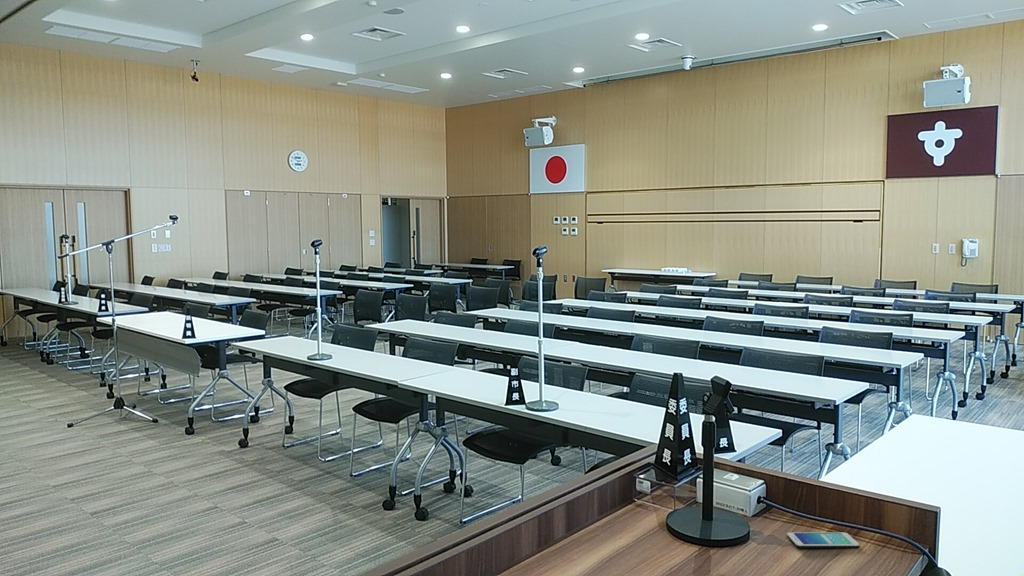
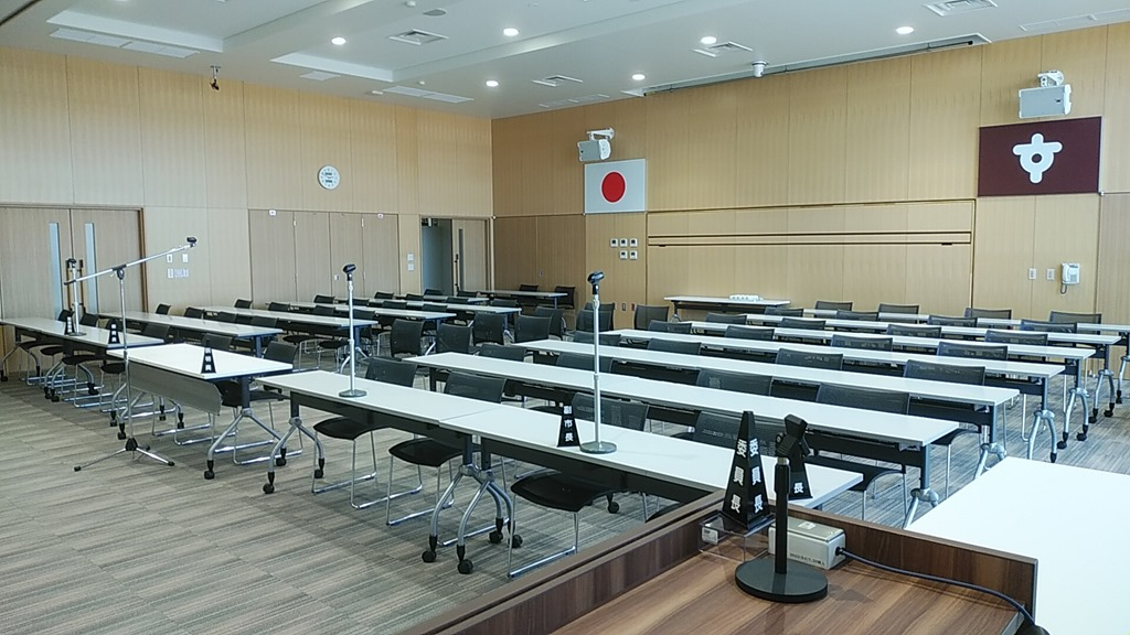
- smartphone [786,531,860,549]
